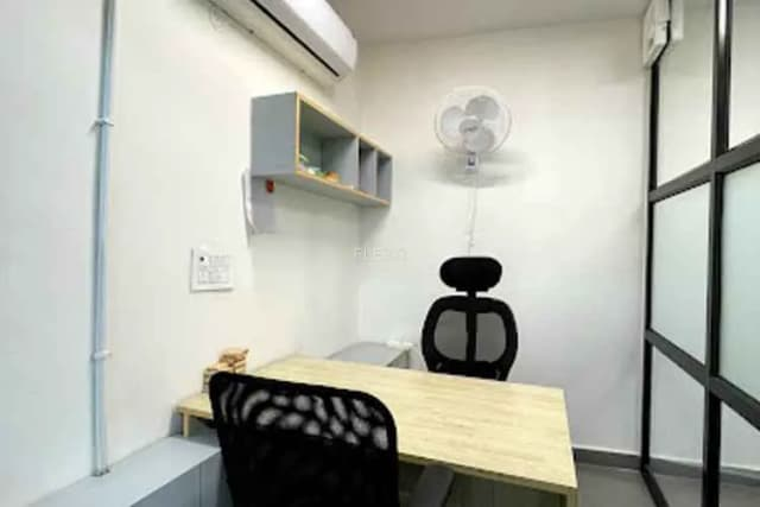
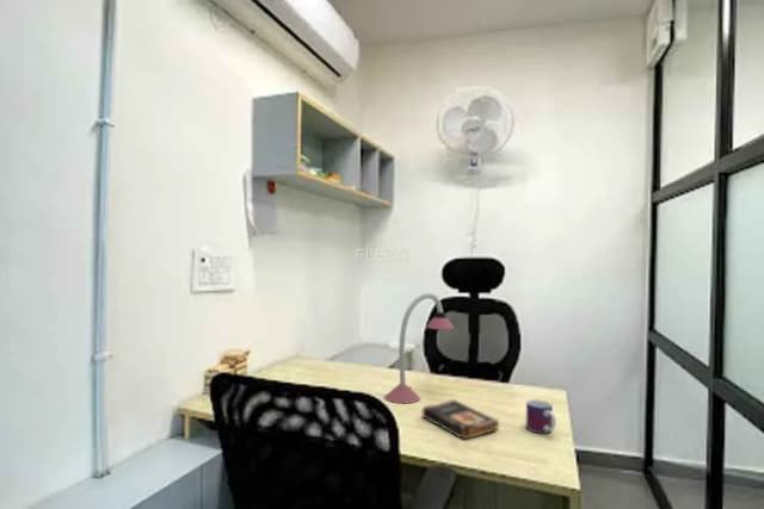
+ book [421,398,500,440]
+ desk lamp [383,292,455,404]
+ mug [524,398,557,435]
